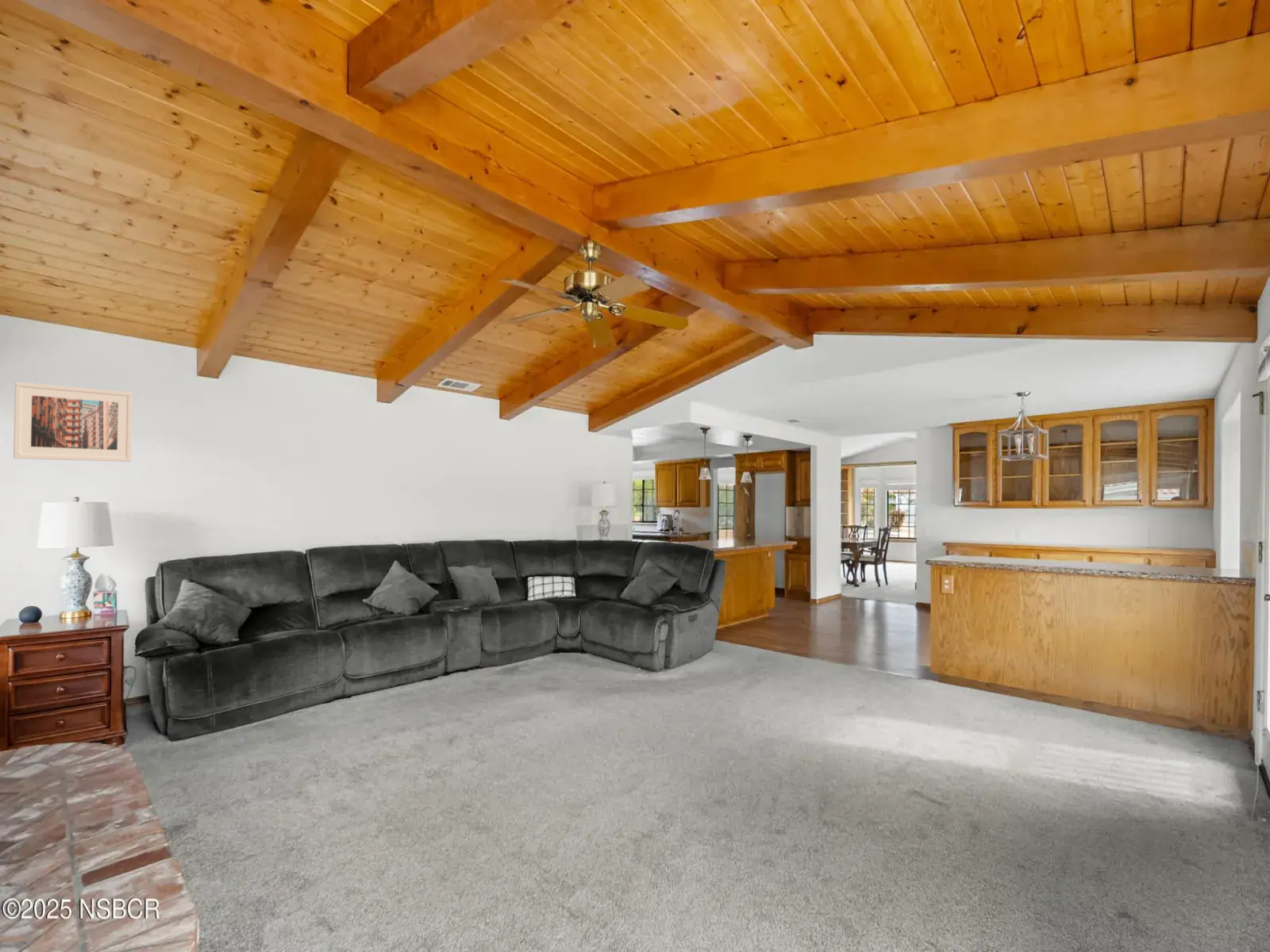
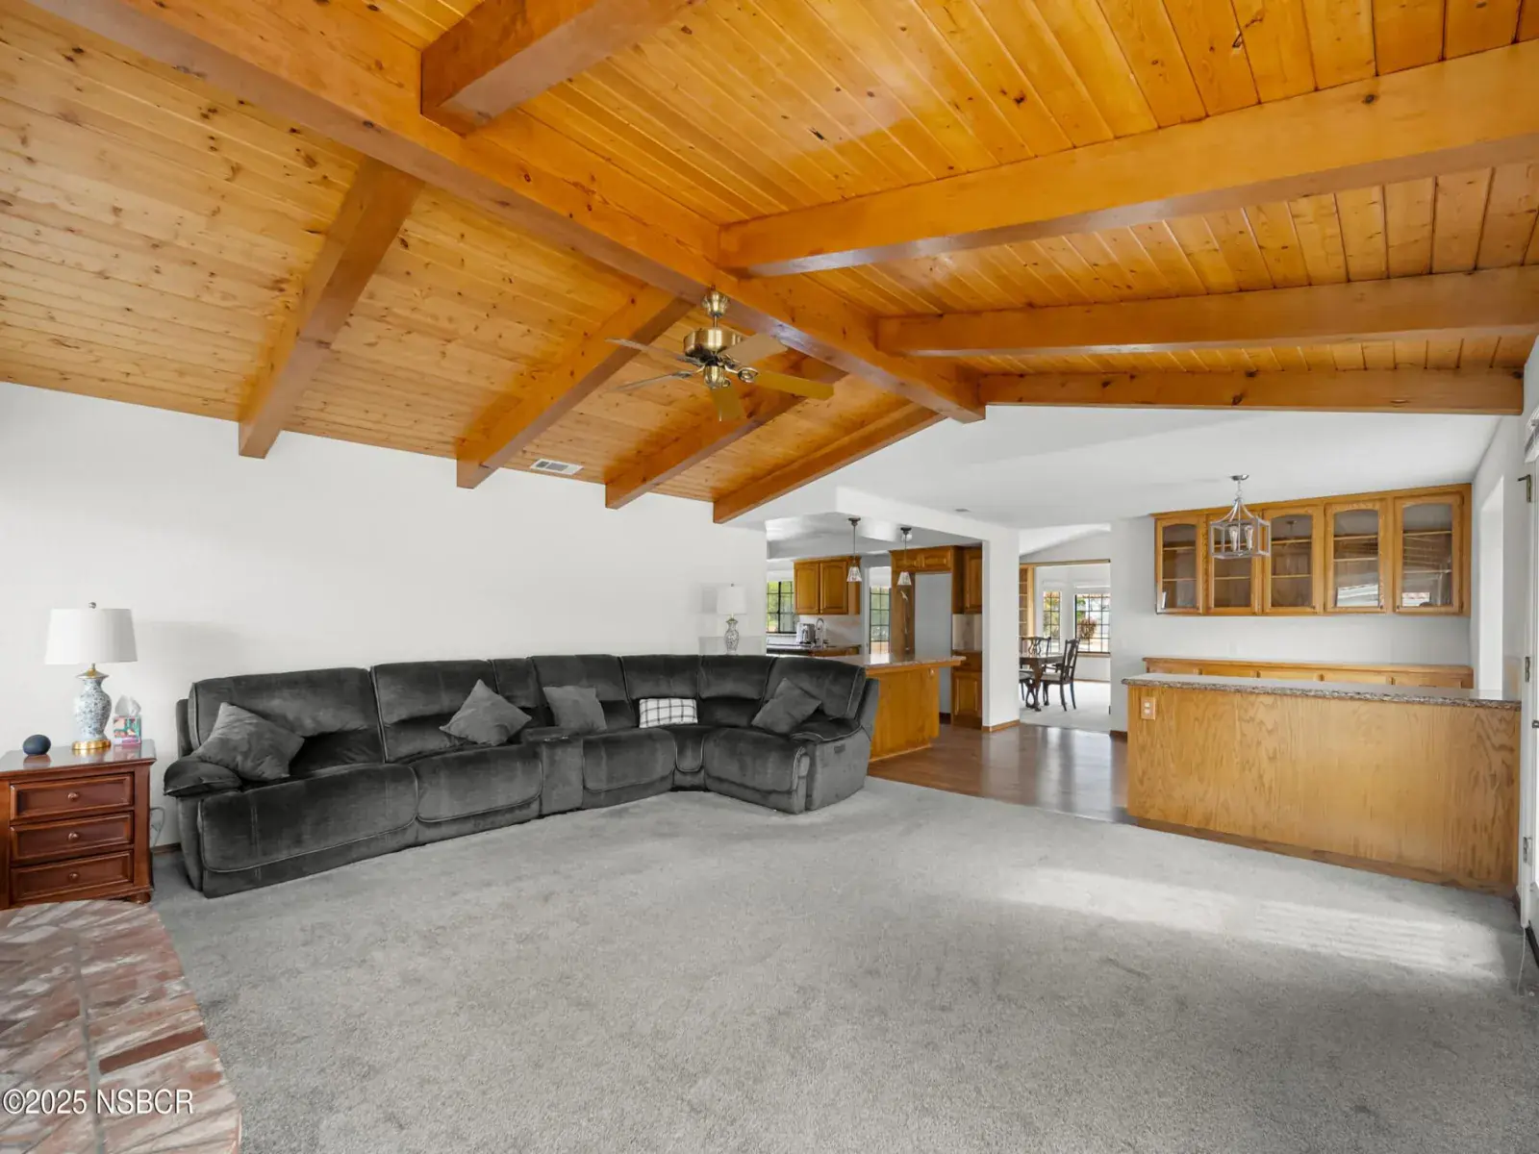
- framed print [13,381,133,463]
